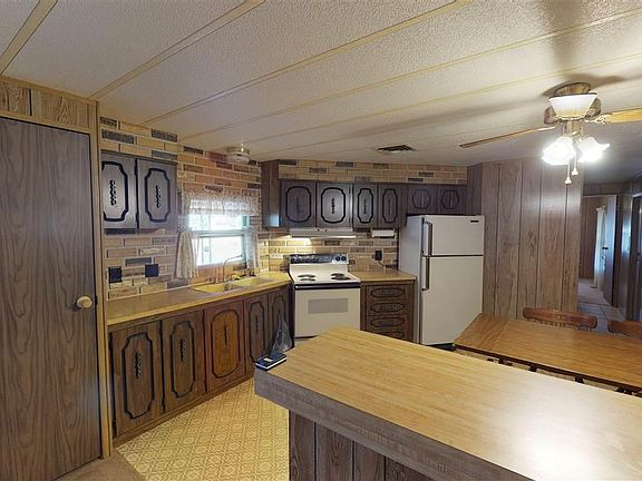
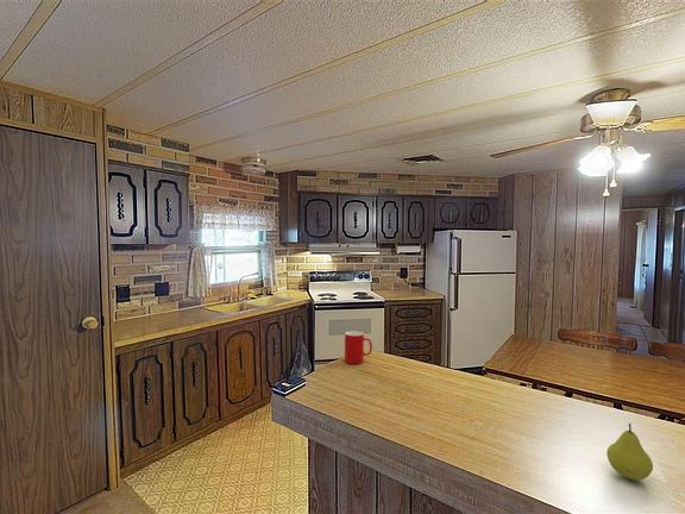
+ cup [344,330,373,365]
+ fruit [605,422,654,481]
